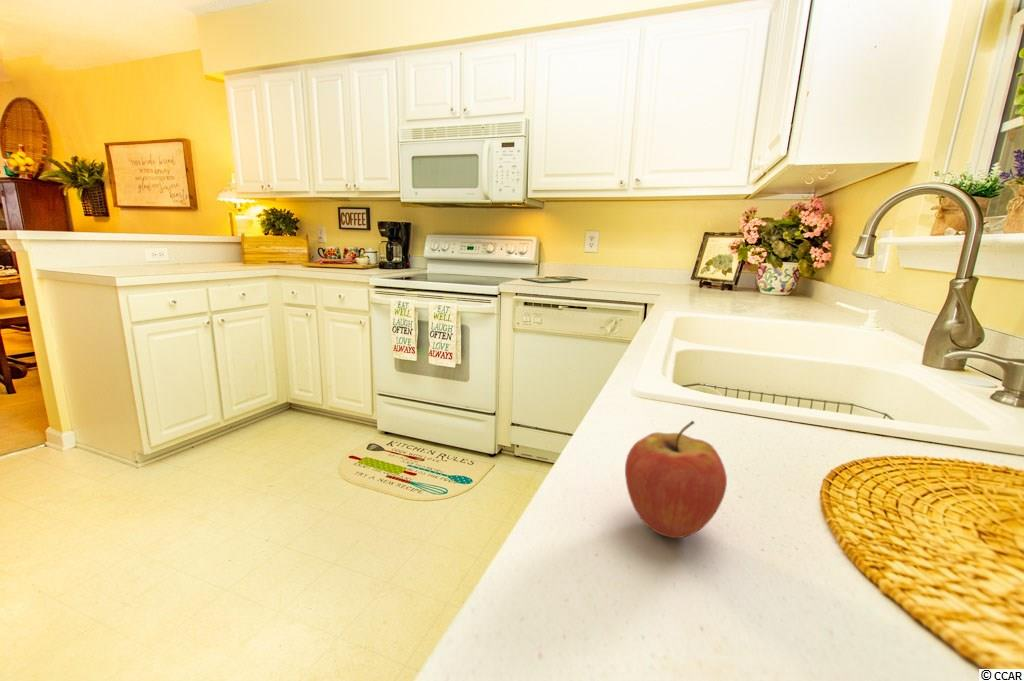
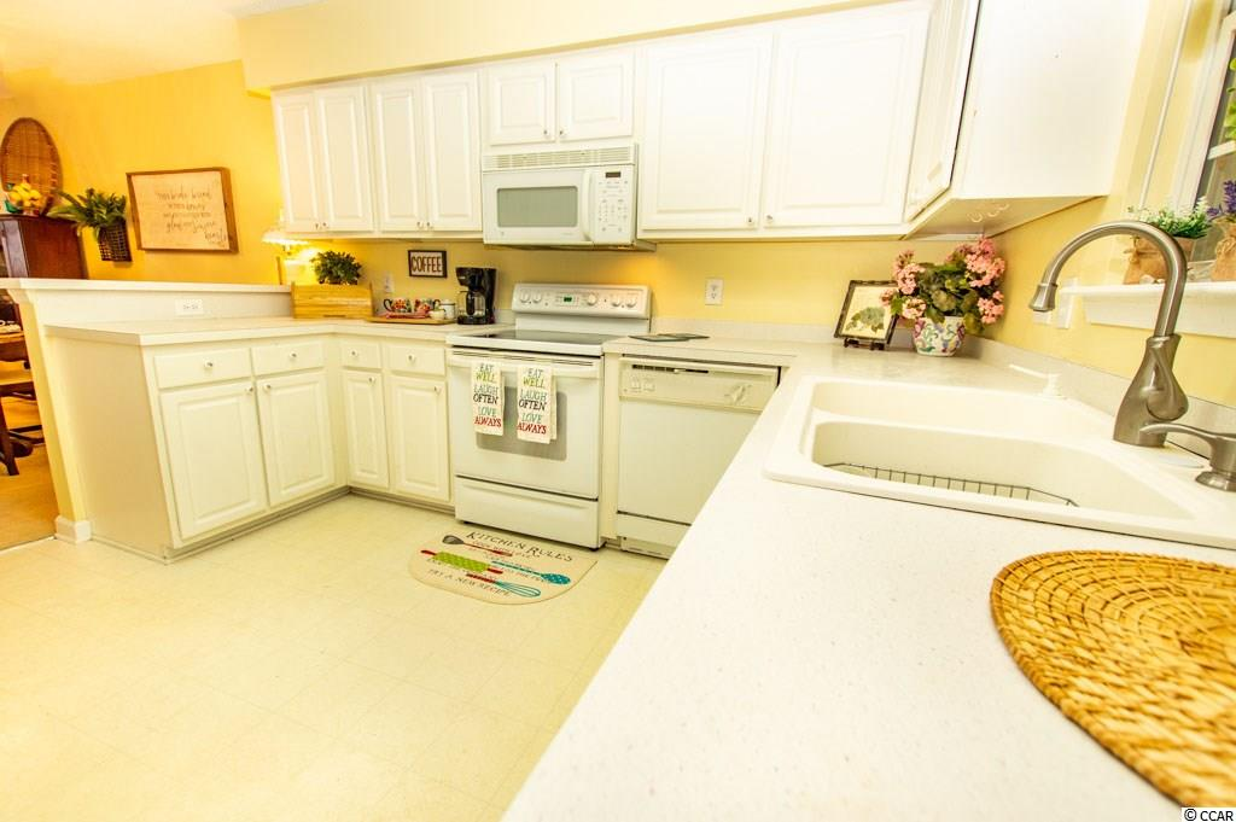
- fruit [624,420,728,539]
